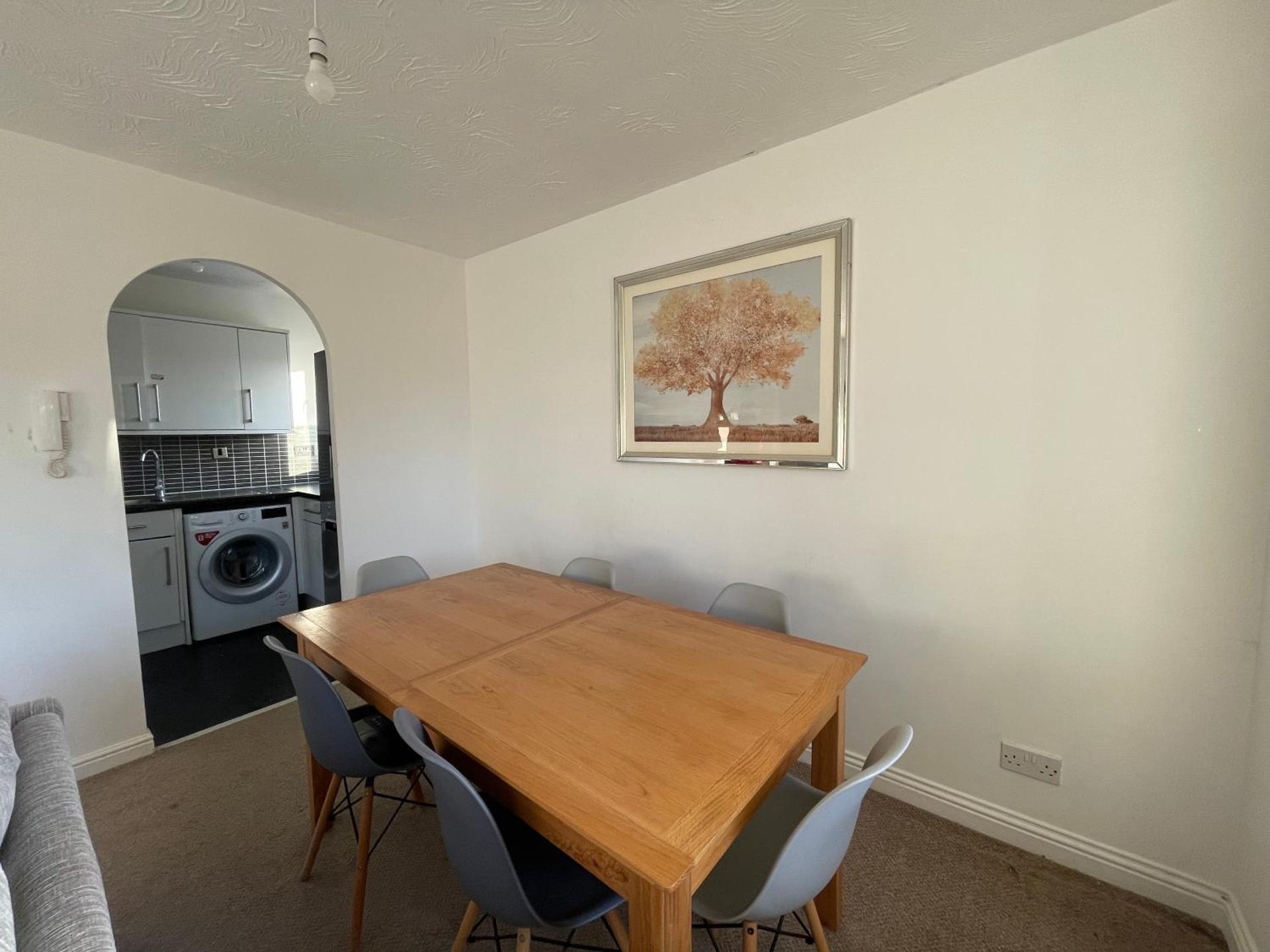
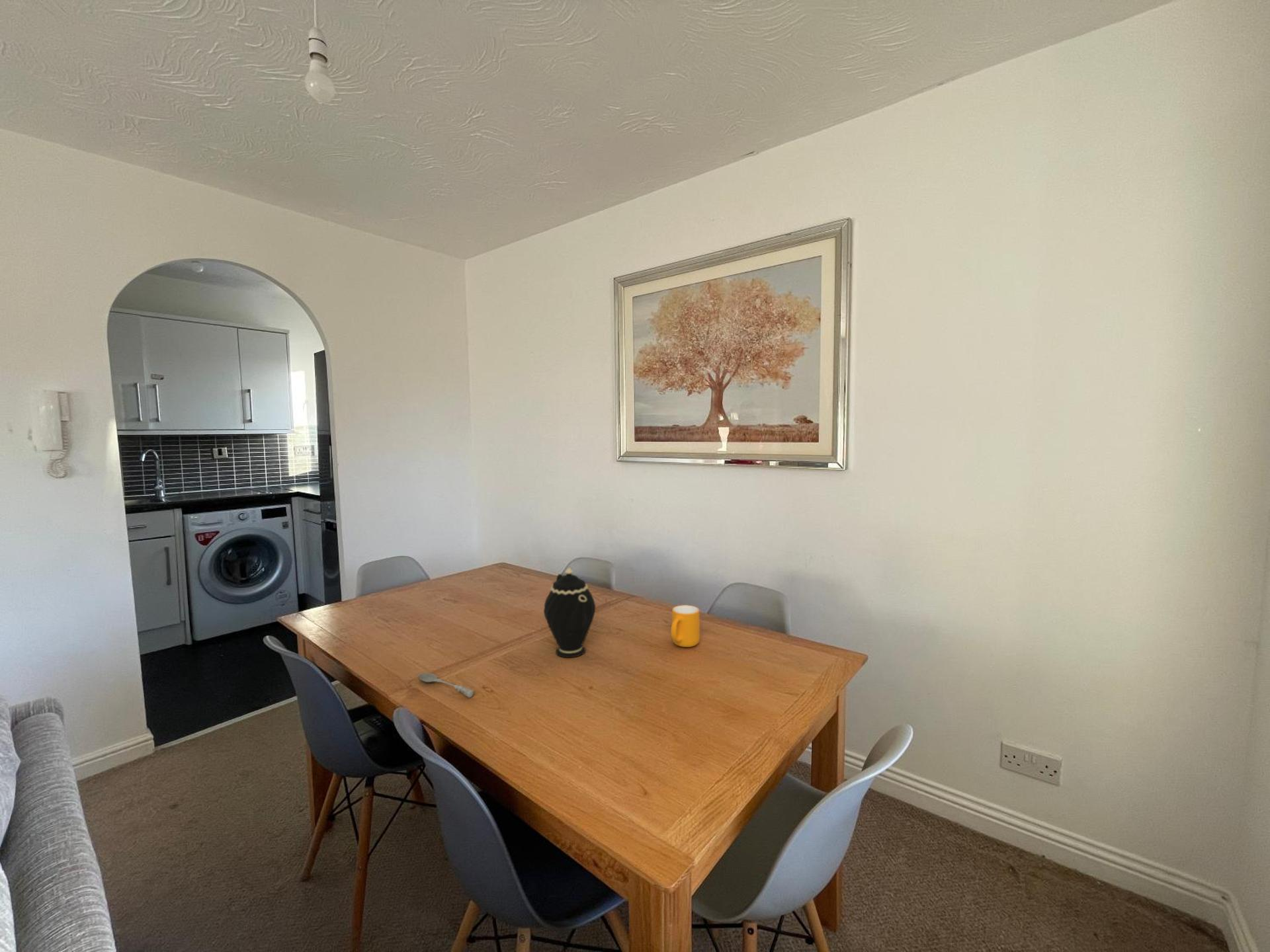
+ teapot [543,567,596,658]
+ mug [670,604,700,648]
+ soupspoon [417,672,474,699]
